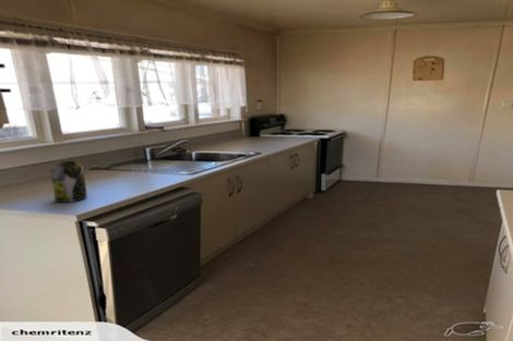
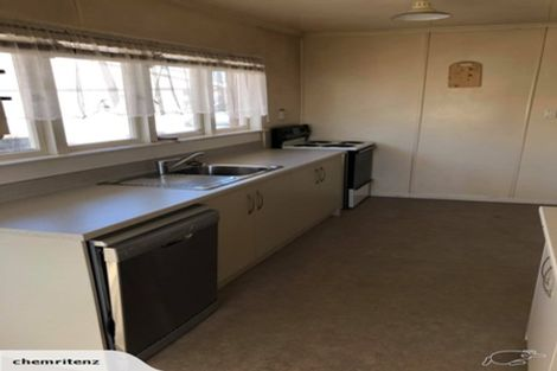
- jar [49,160,88,204]
